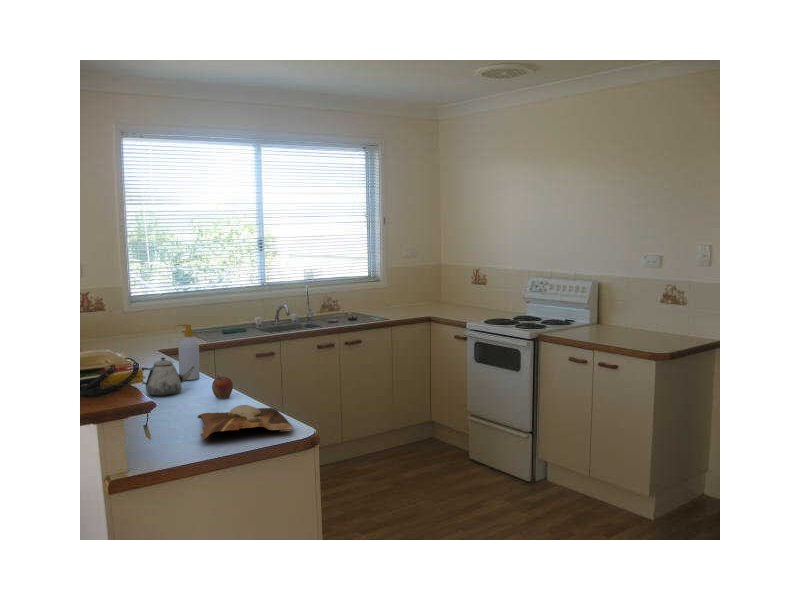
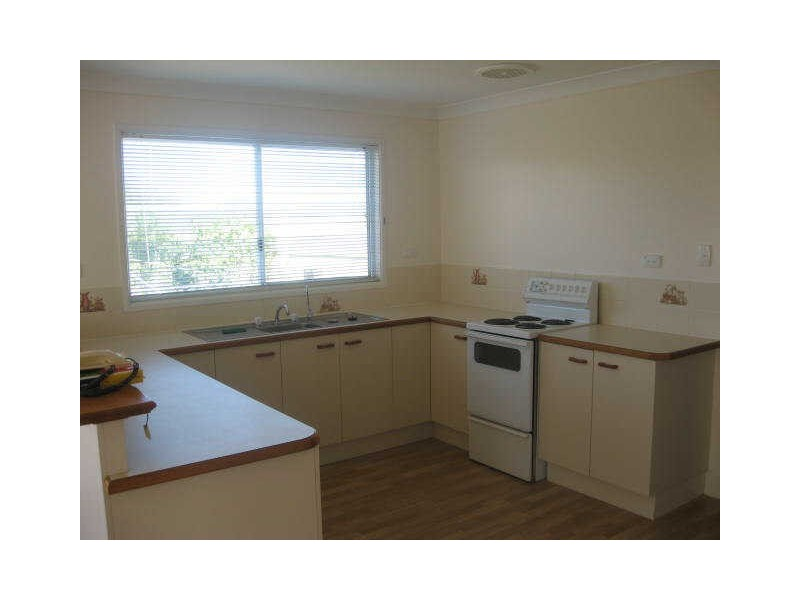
- fruit [211,374,234,399]
- cutting board [197,404,294,441]
- soap bottle [176,324,201,381]
- teapot [140,357,194,397]
